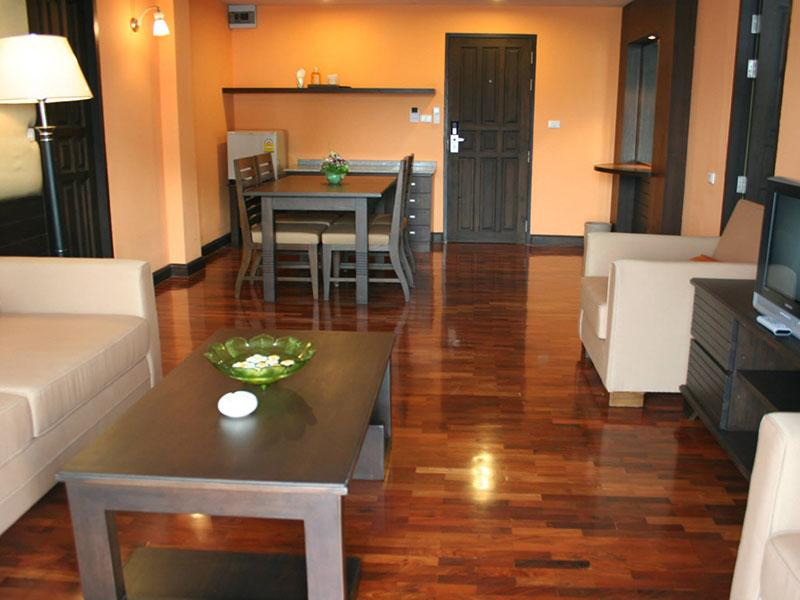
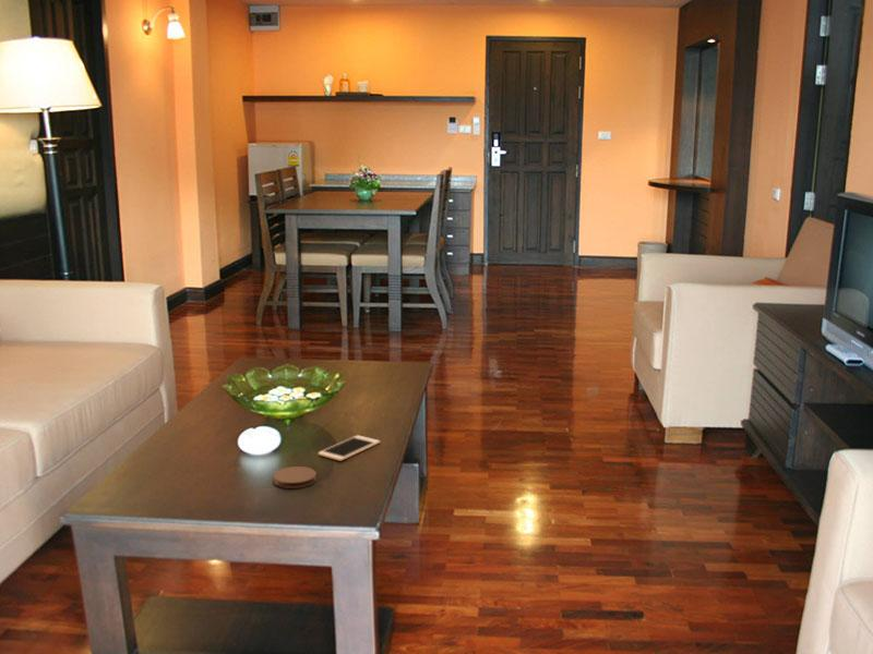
+ coaster [273,465,318,489]
+ cell phone [318,434,381,462]
